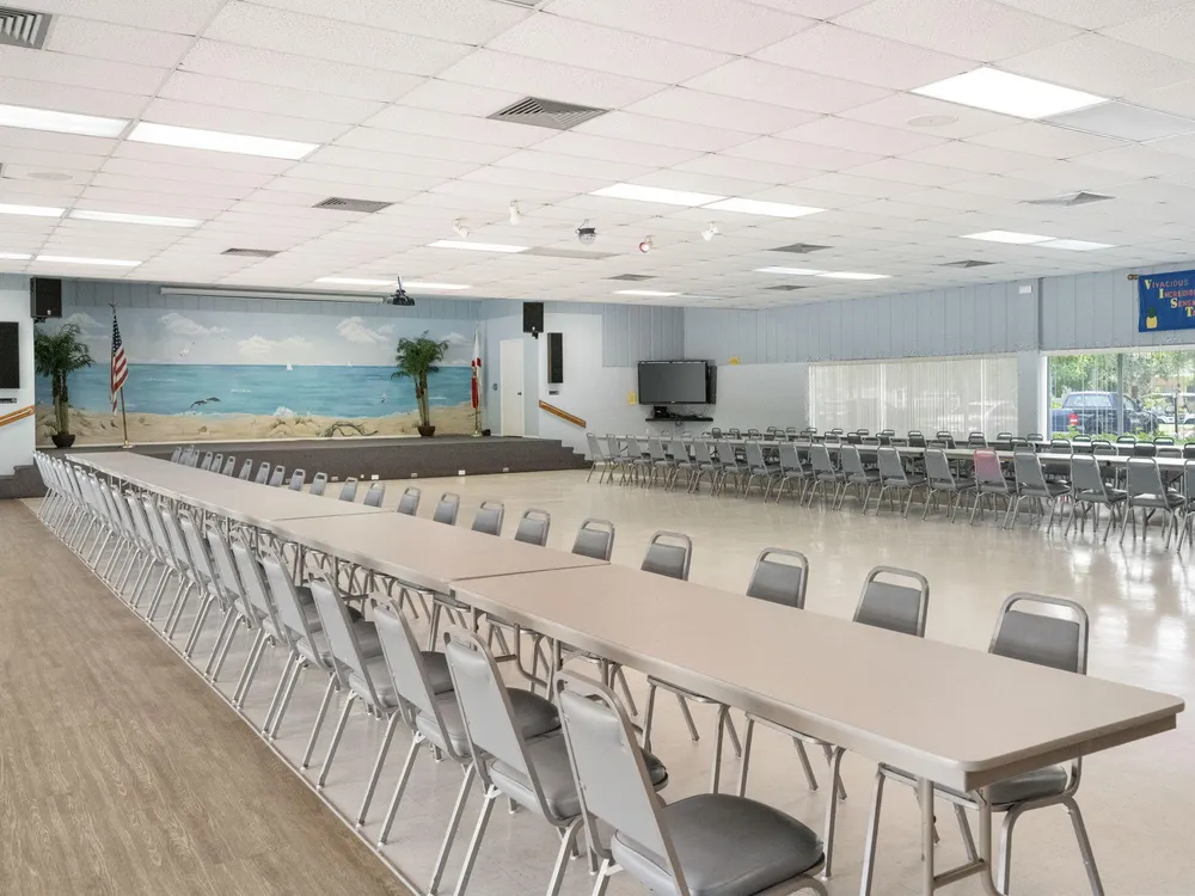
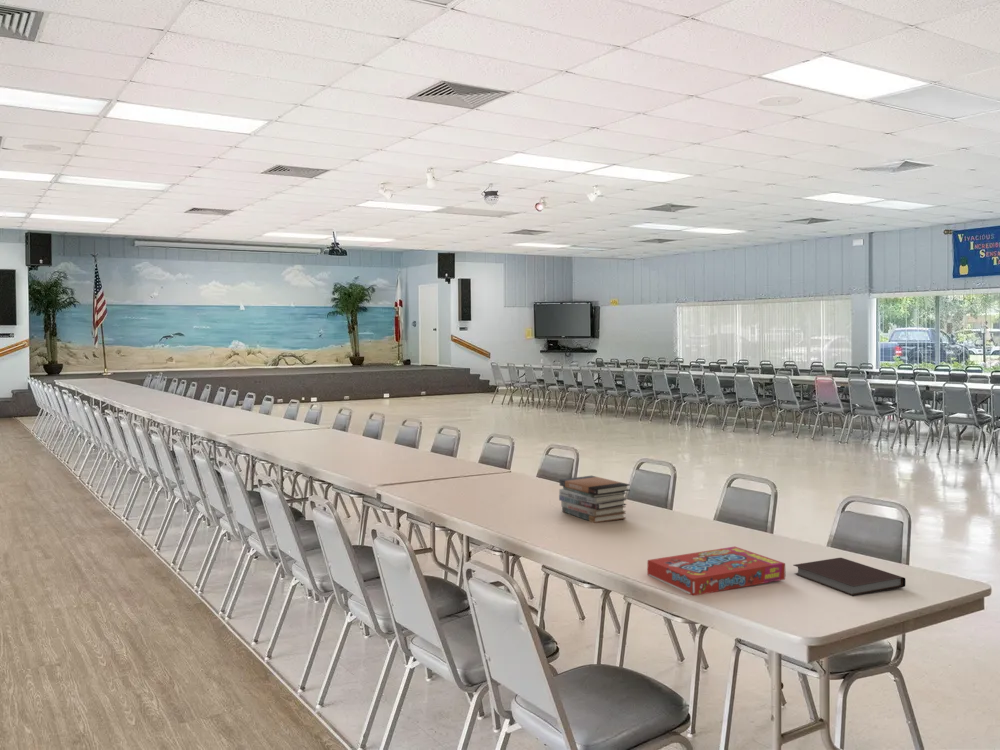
+ notebook [793,557,906,597]
+ book stack [558,475,631,524]
+ snack box [646,546,787,596]
